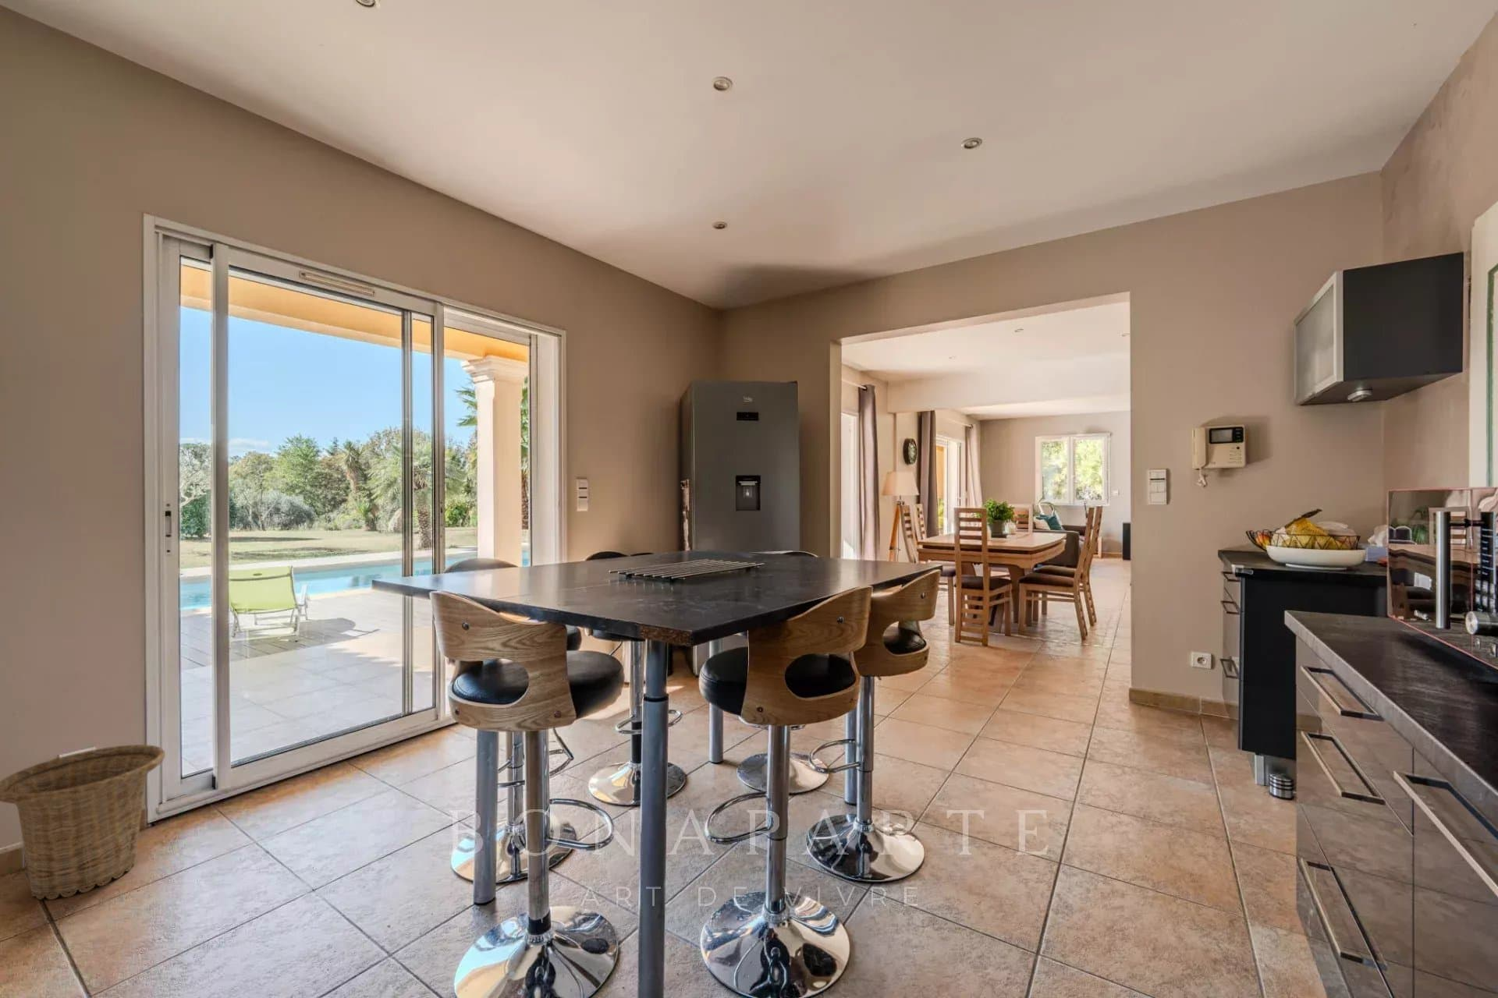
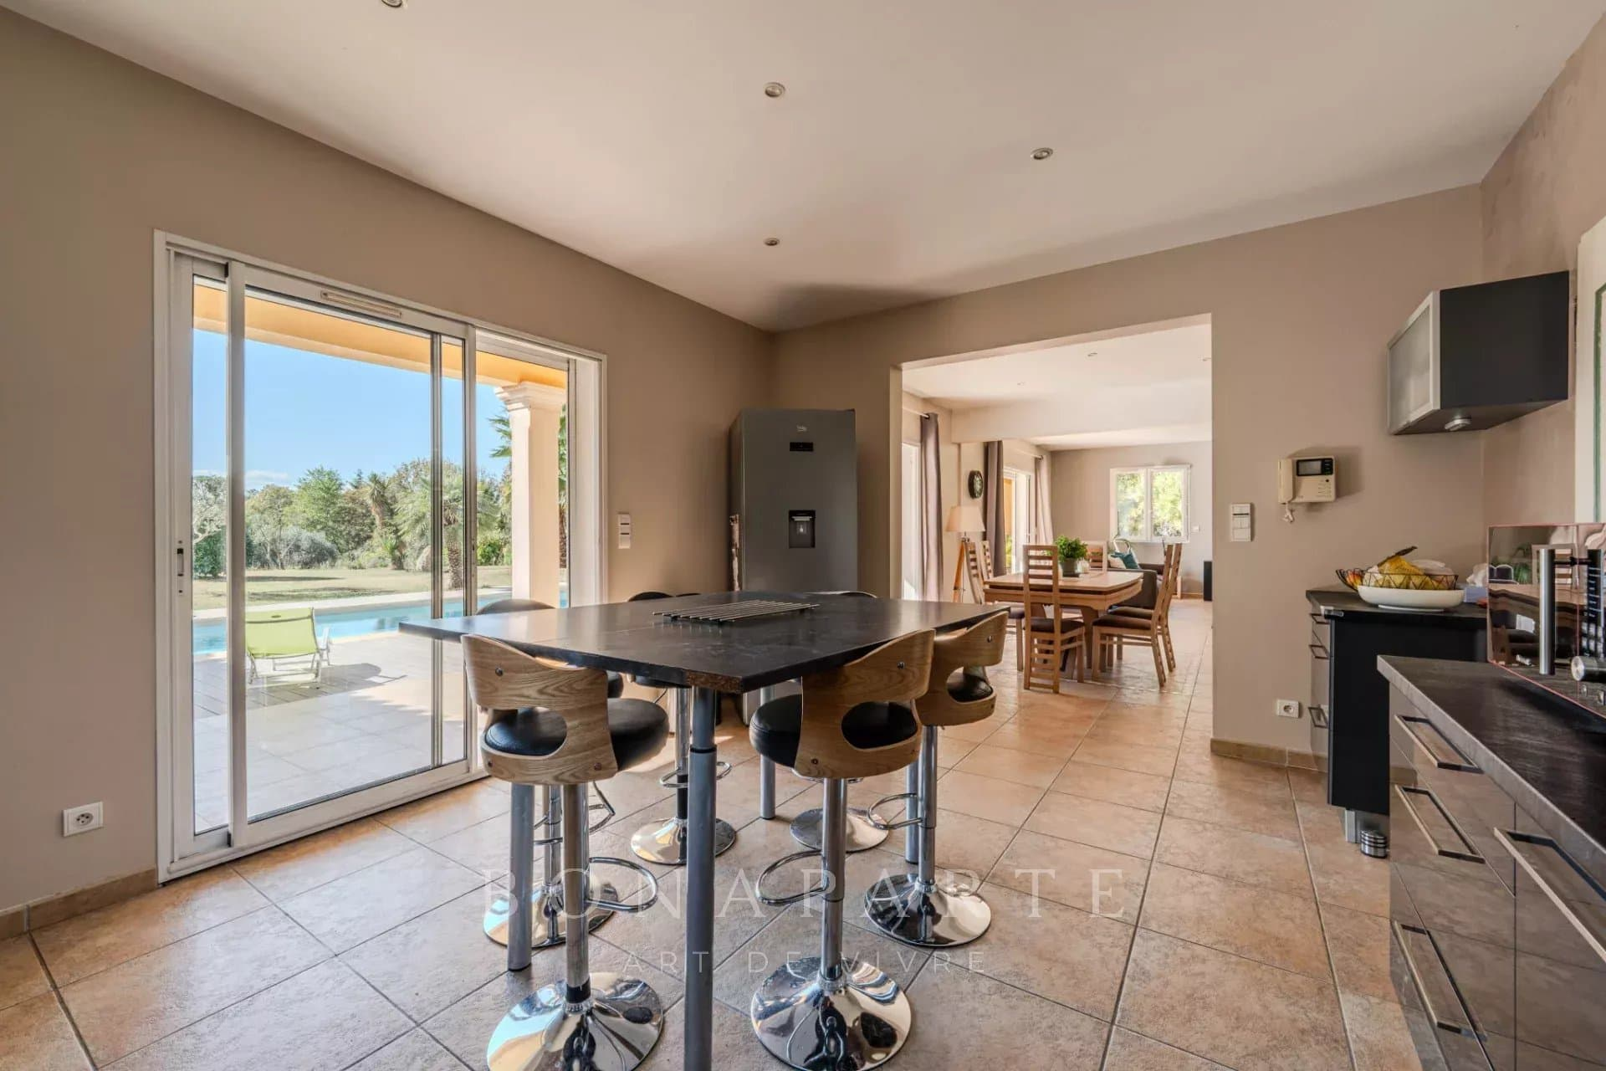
- basket [0,744,166,901]
